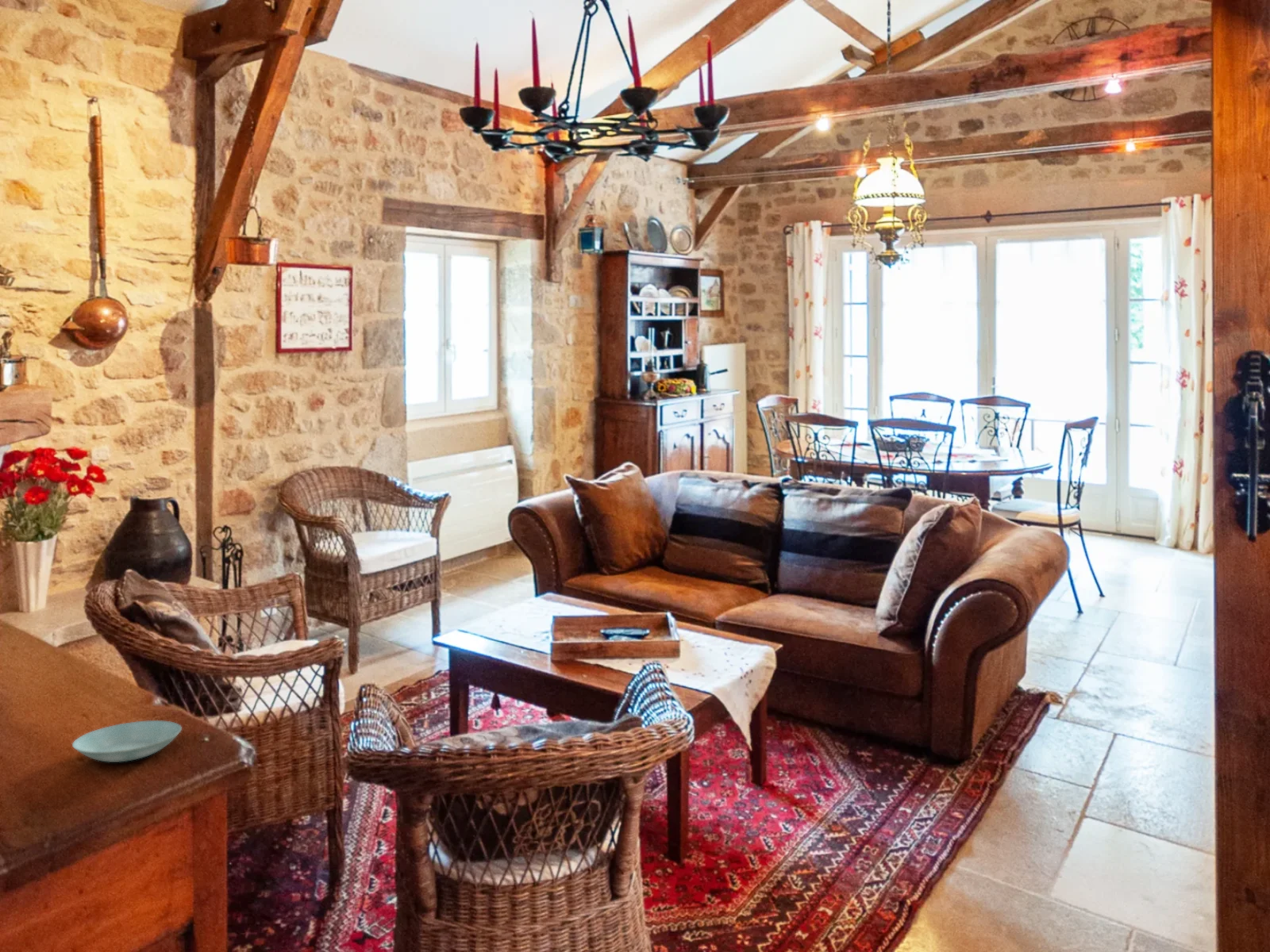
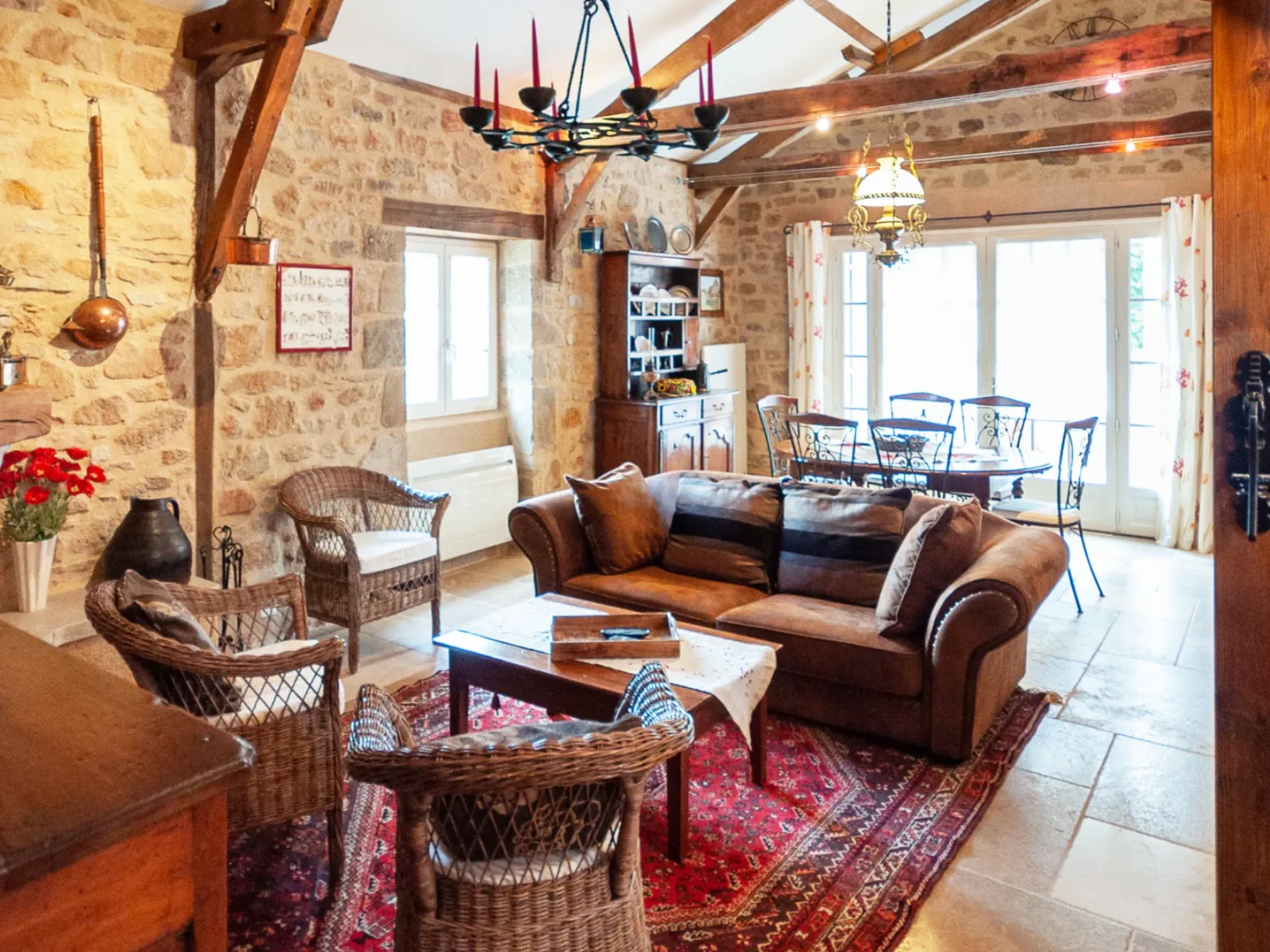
- saucer [71,720,183,763]
